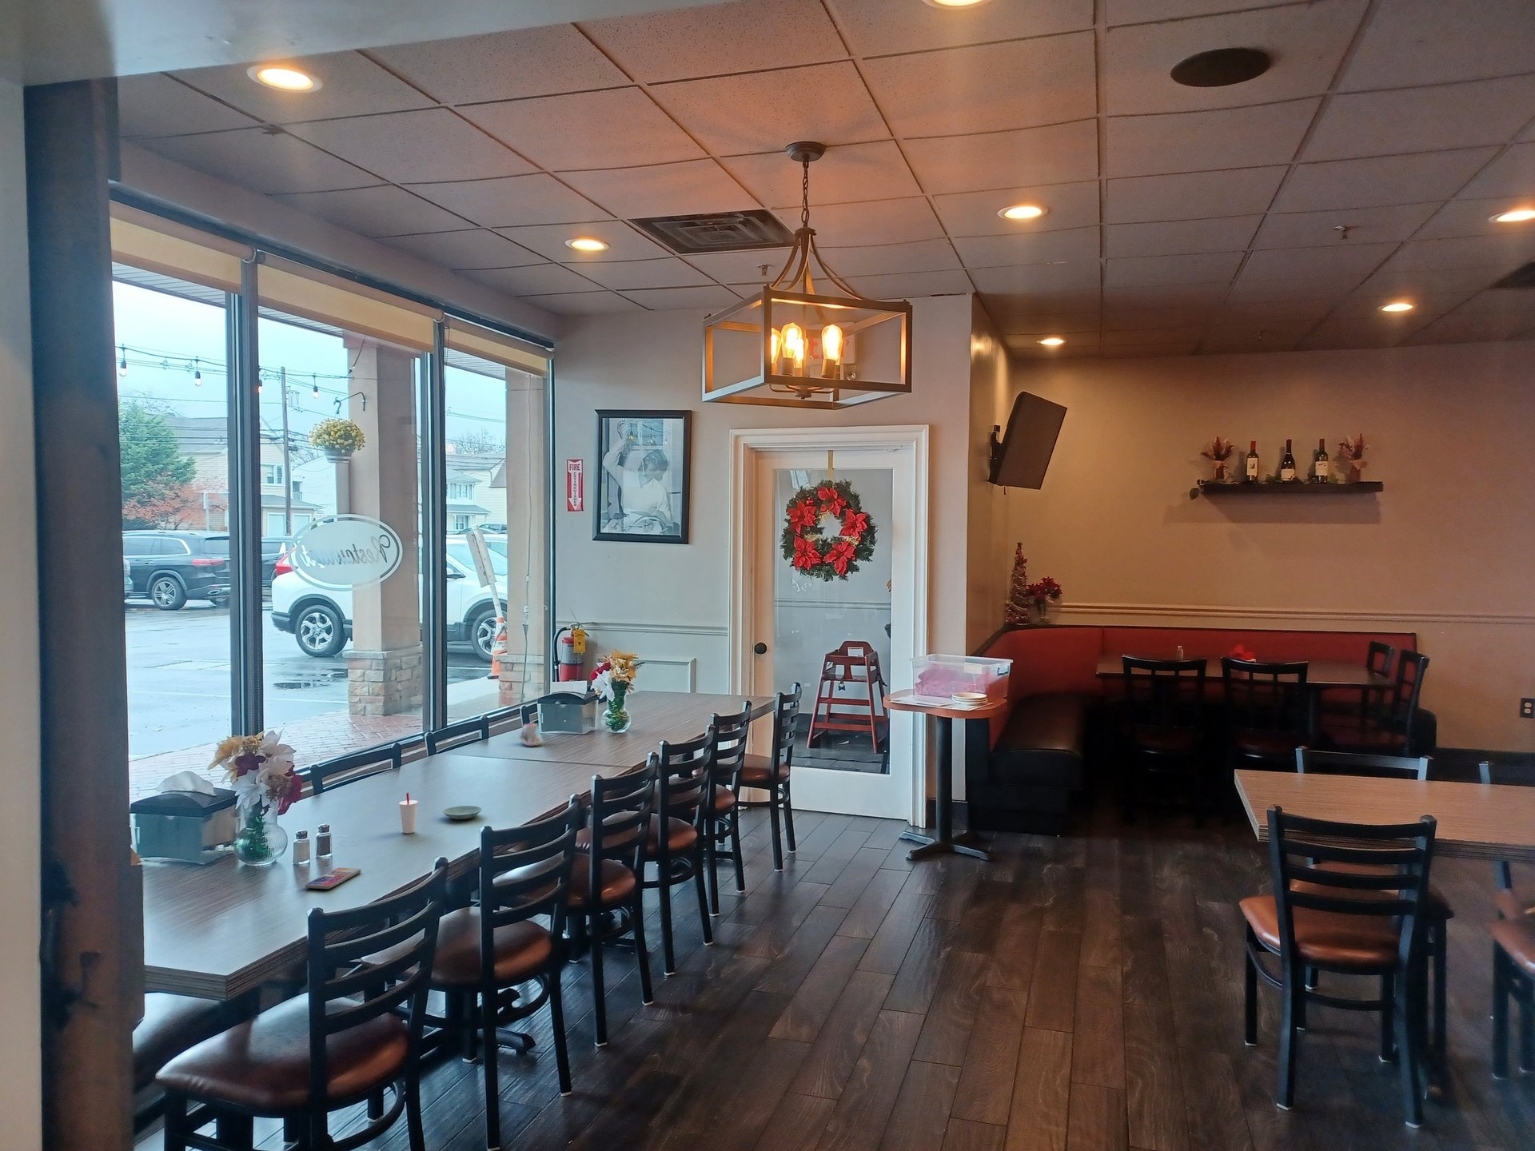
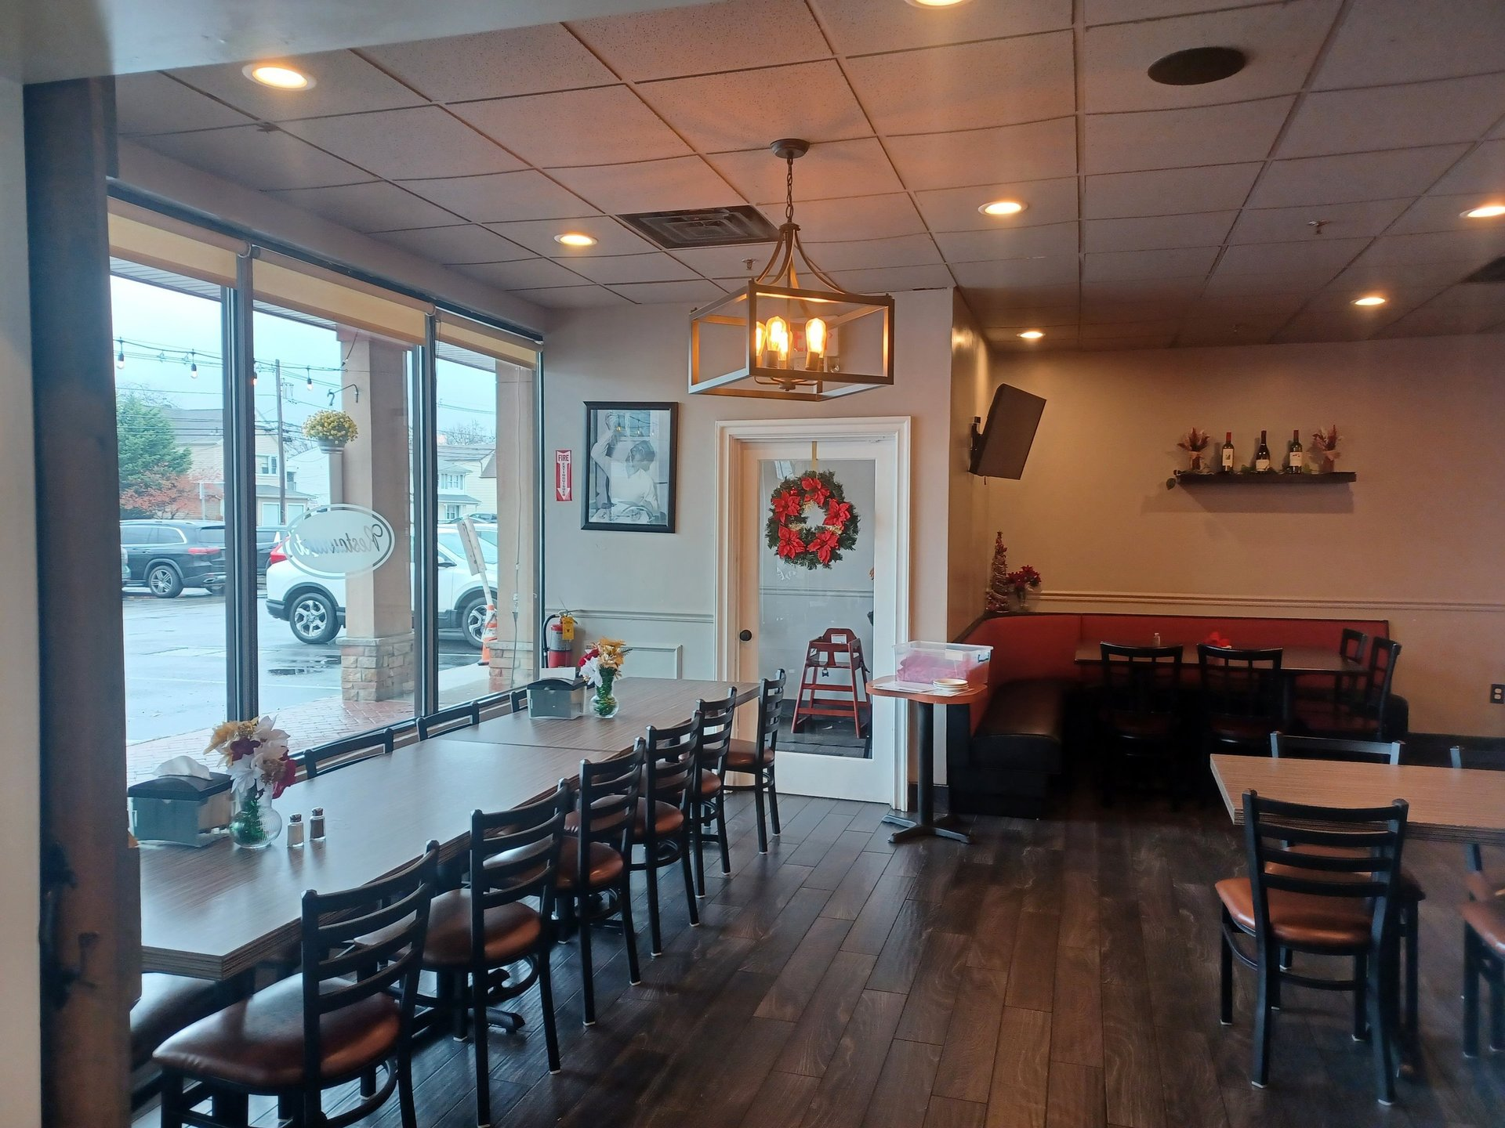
- candle [517,719,543,747]
- saucer [442,805,483,820]
- cup [398,791,419,834]
- smartphone [305,867,363,890]
